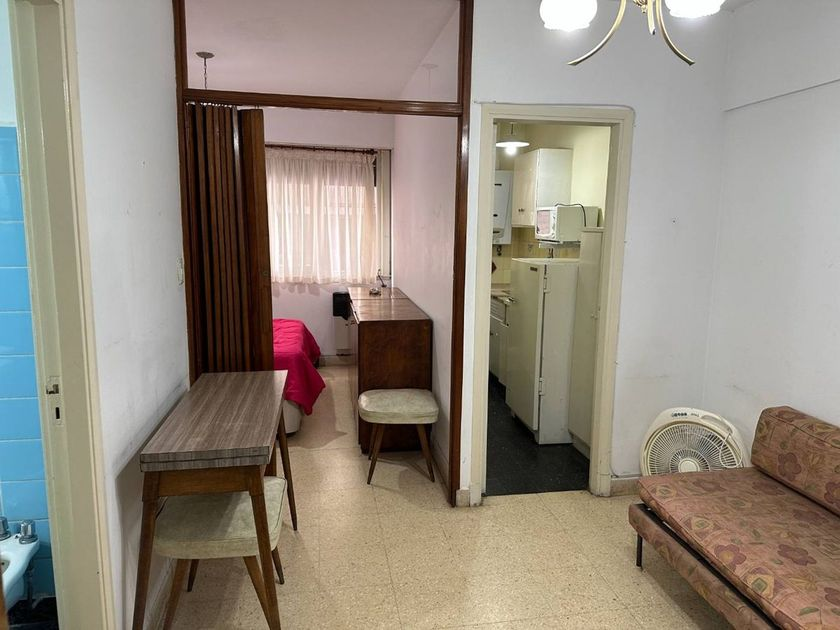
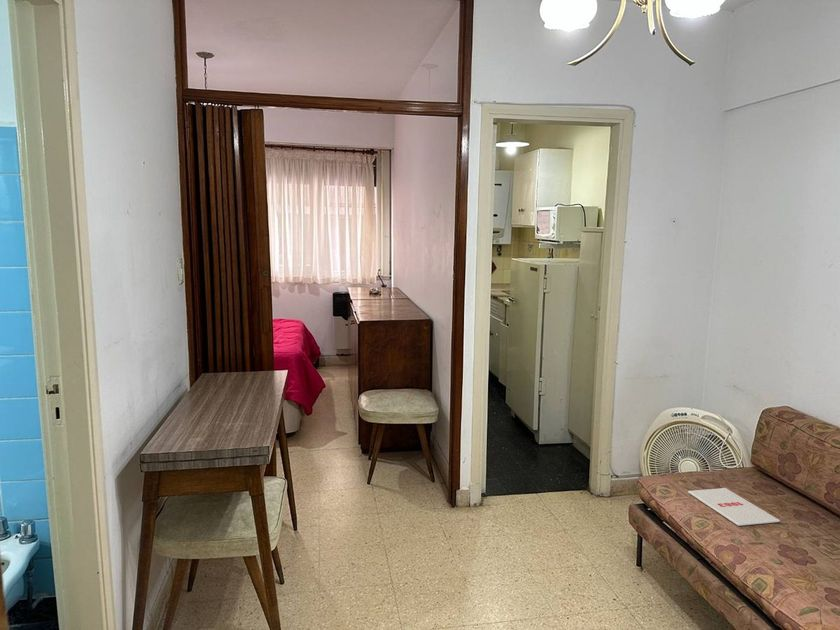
+ magazine [687,487,781,527]
